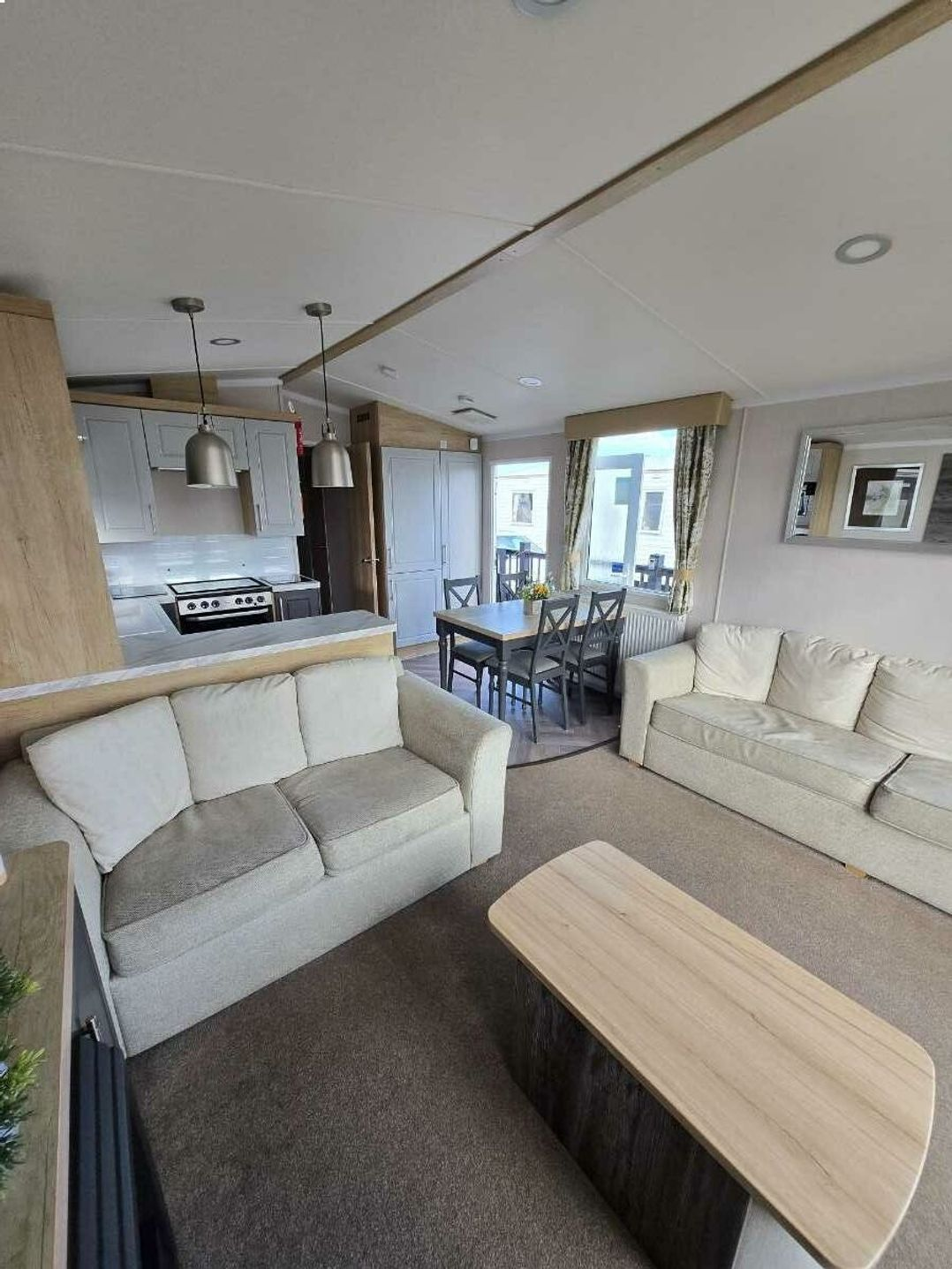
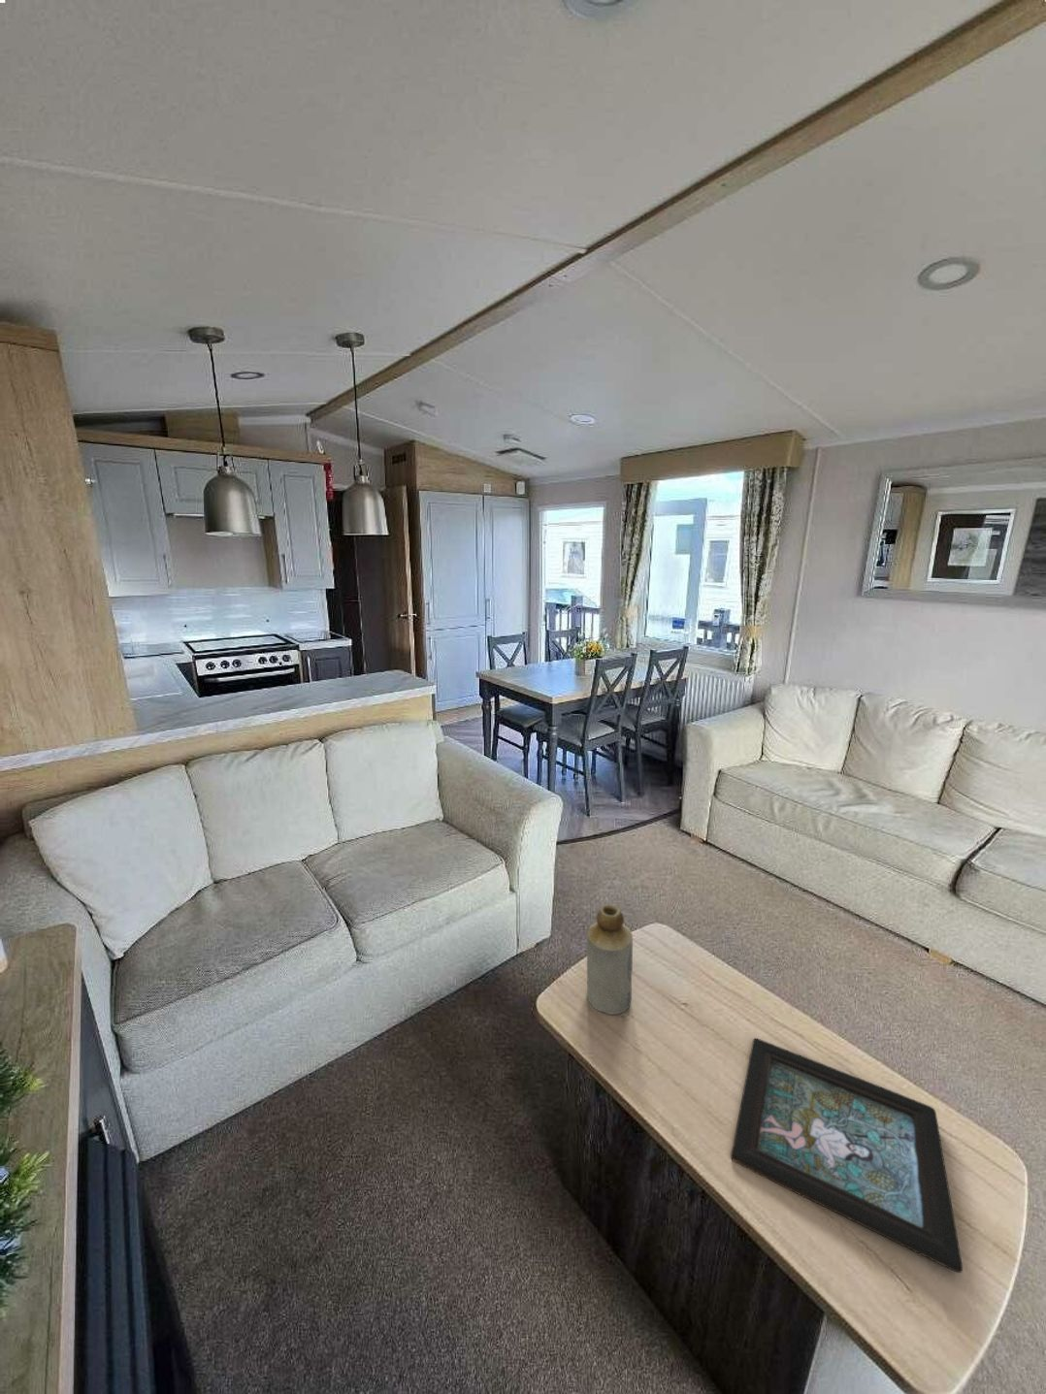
+ bottle [586,904,634,1016]
+ decorative tray [730,1037,964,1273]
